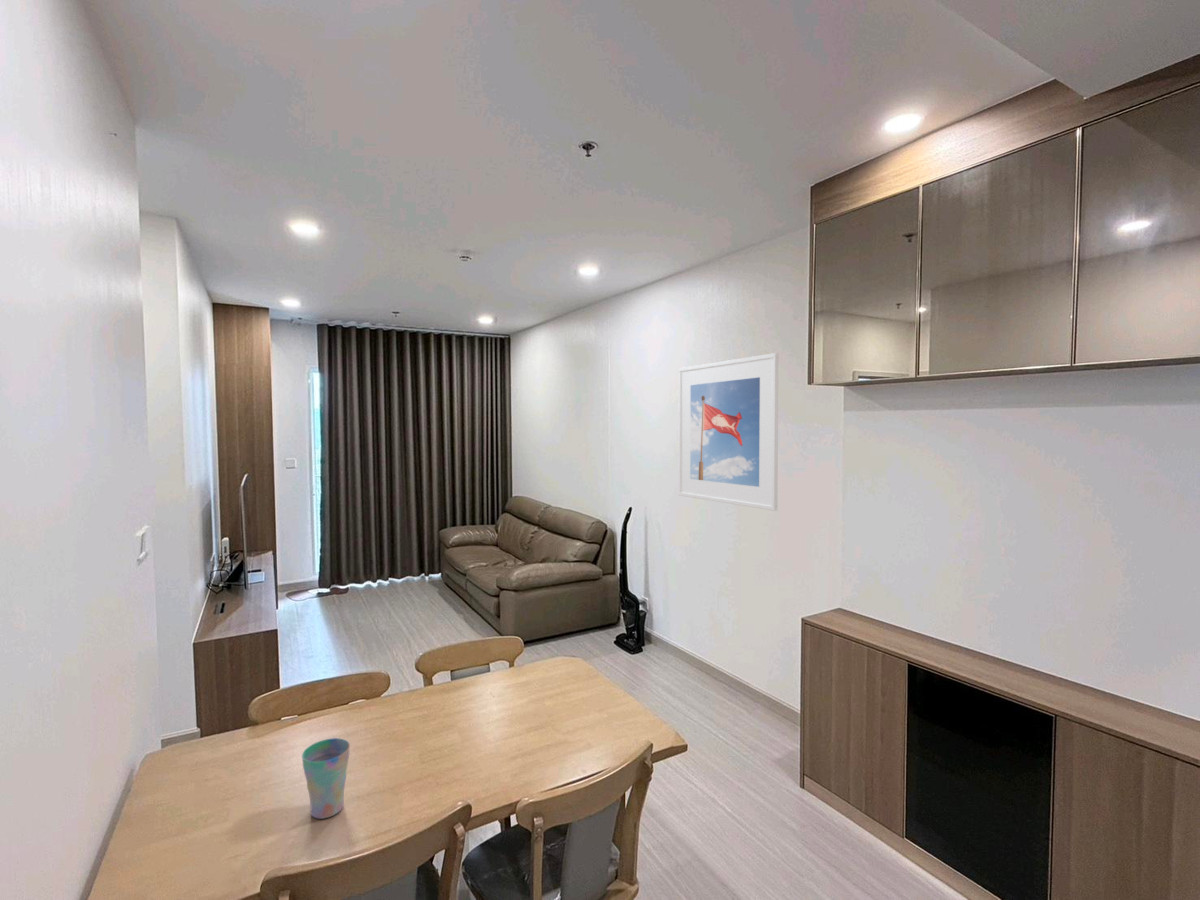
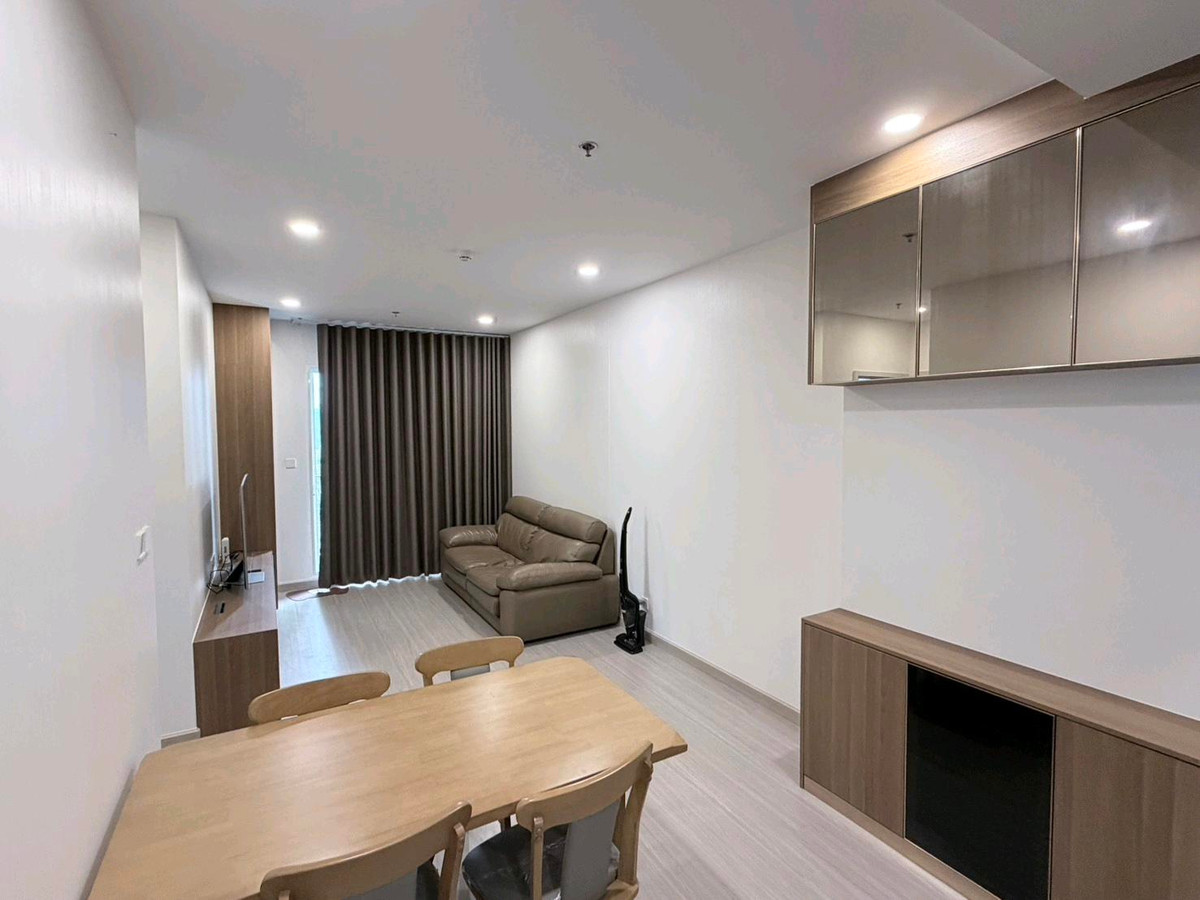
- cup [301,737,351,820]
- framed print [678,352,779,512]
